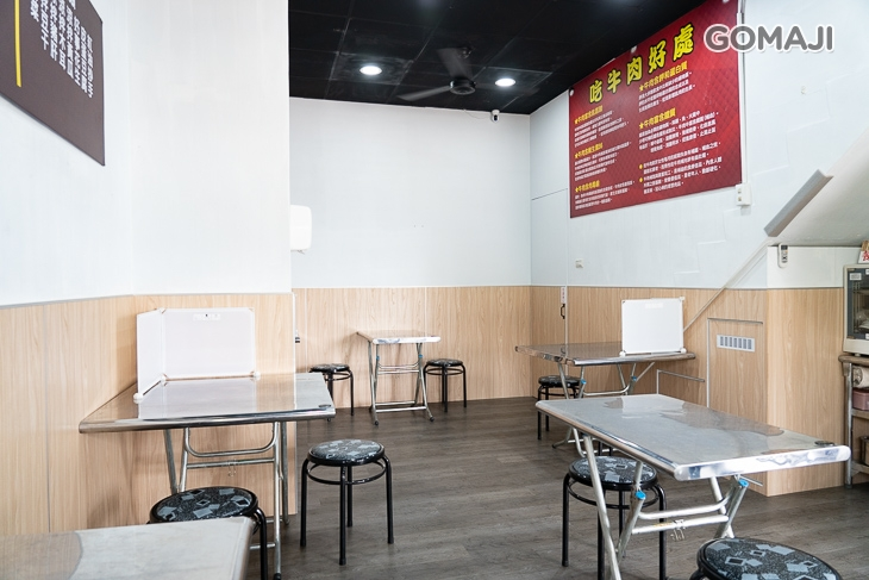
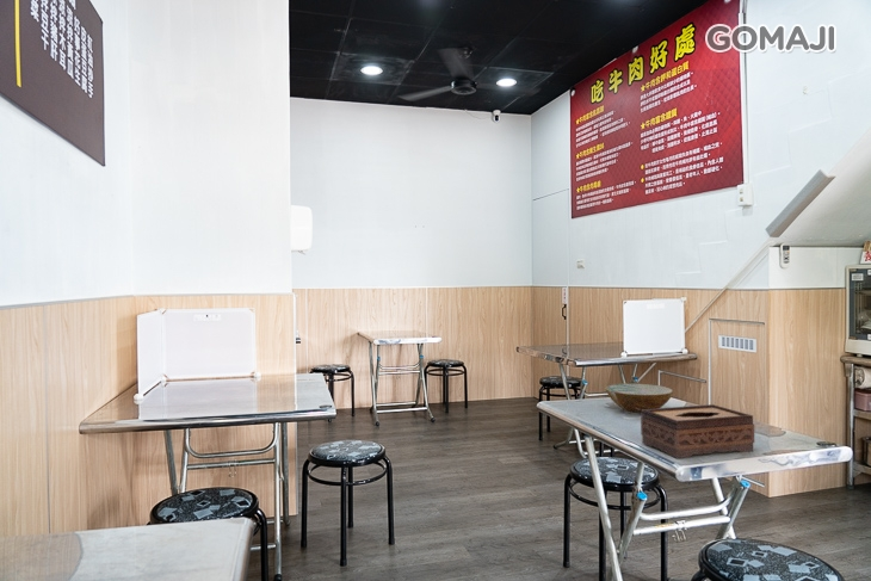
+ bowl [604,382,675,414]
+ tissue box [640,403,755,459]
